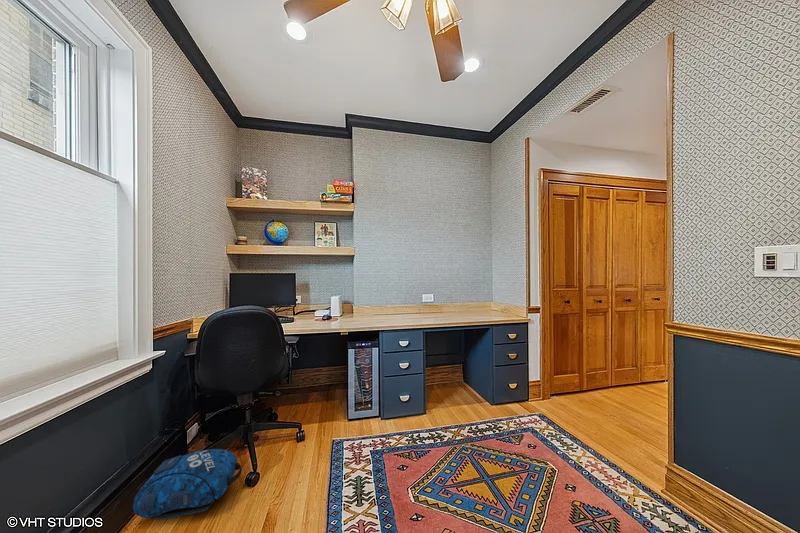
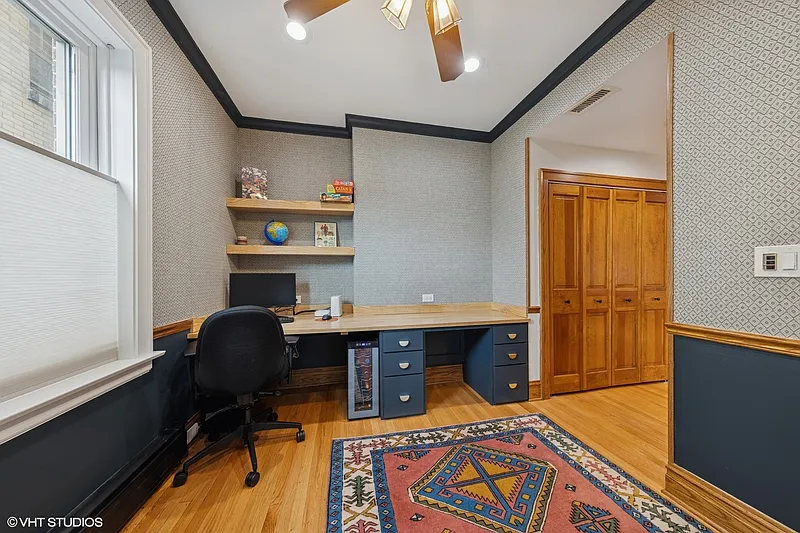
- backpack [132,448,243,520]
